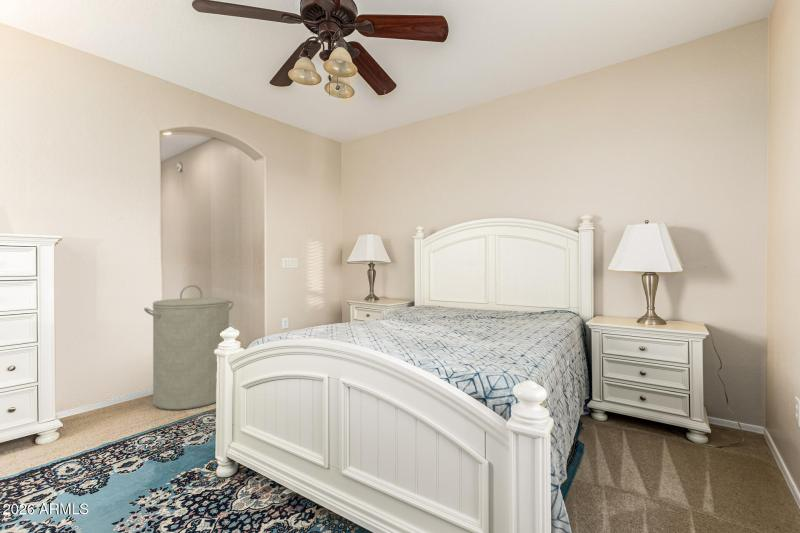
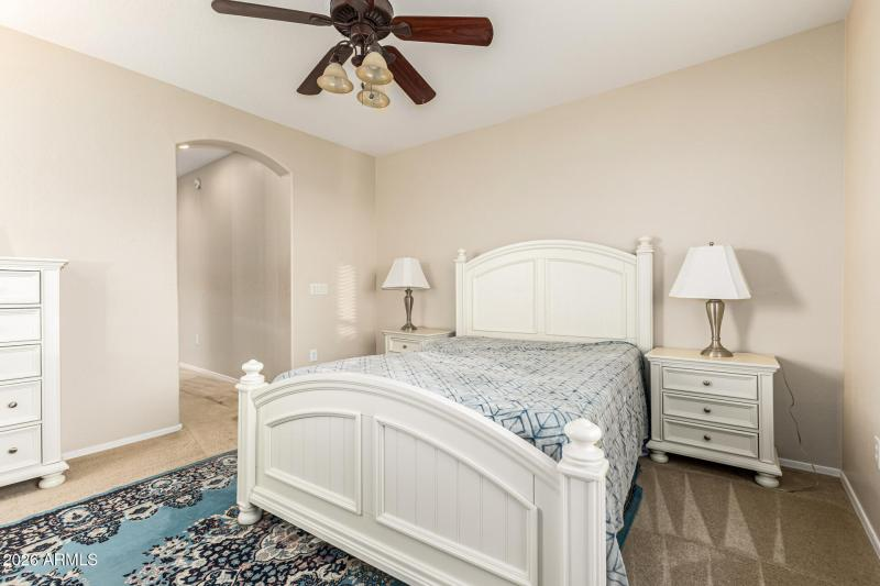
- laundry hamper [143,284,235,411]
